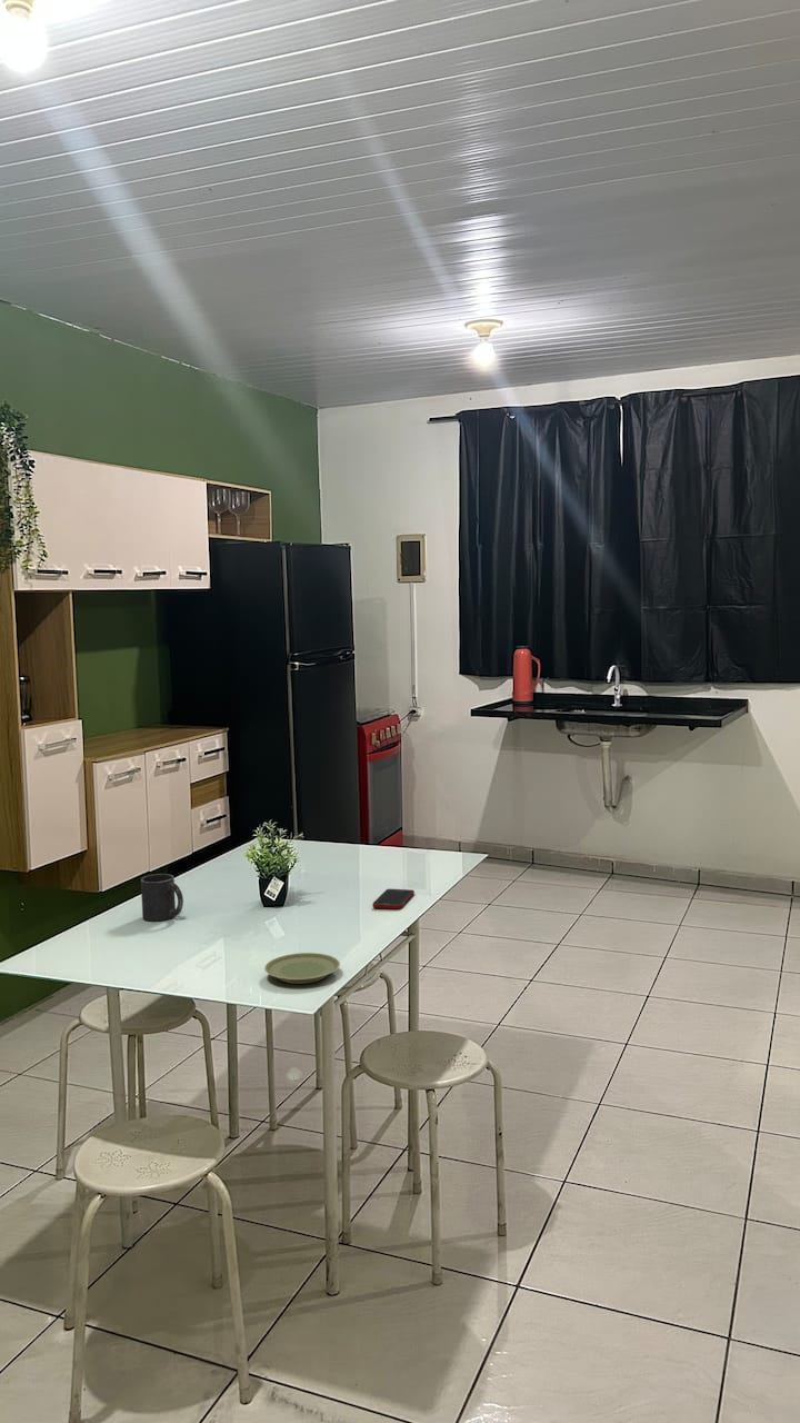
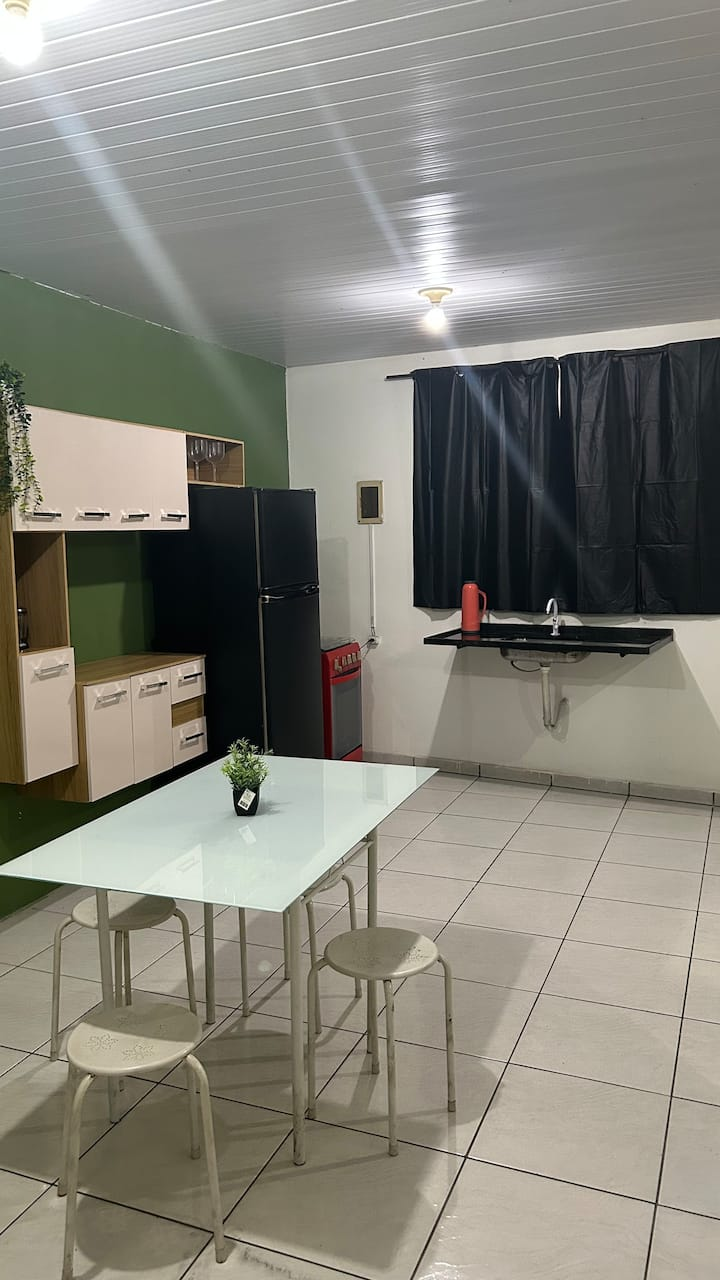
- cell phone [371,888,416,909]
- mug [140,873,184,923]
- plate [263,952,341,985]
